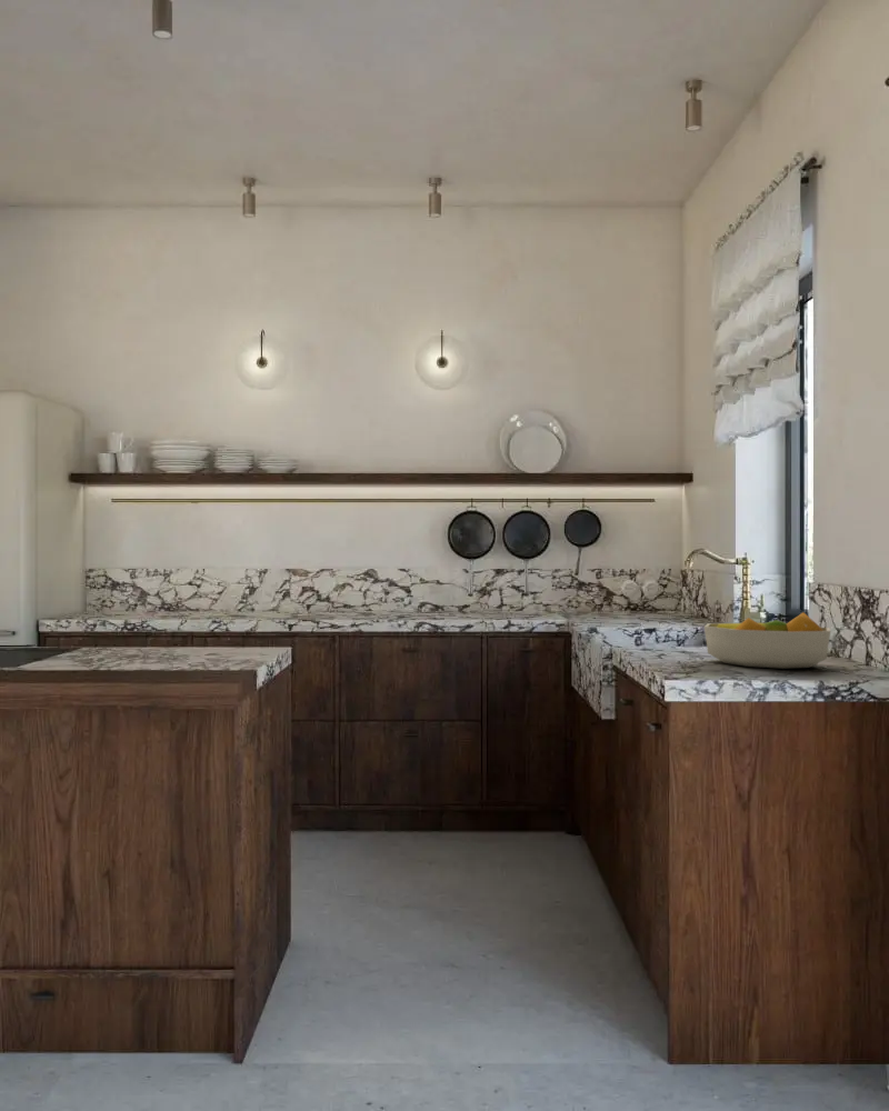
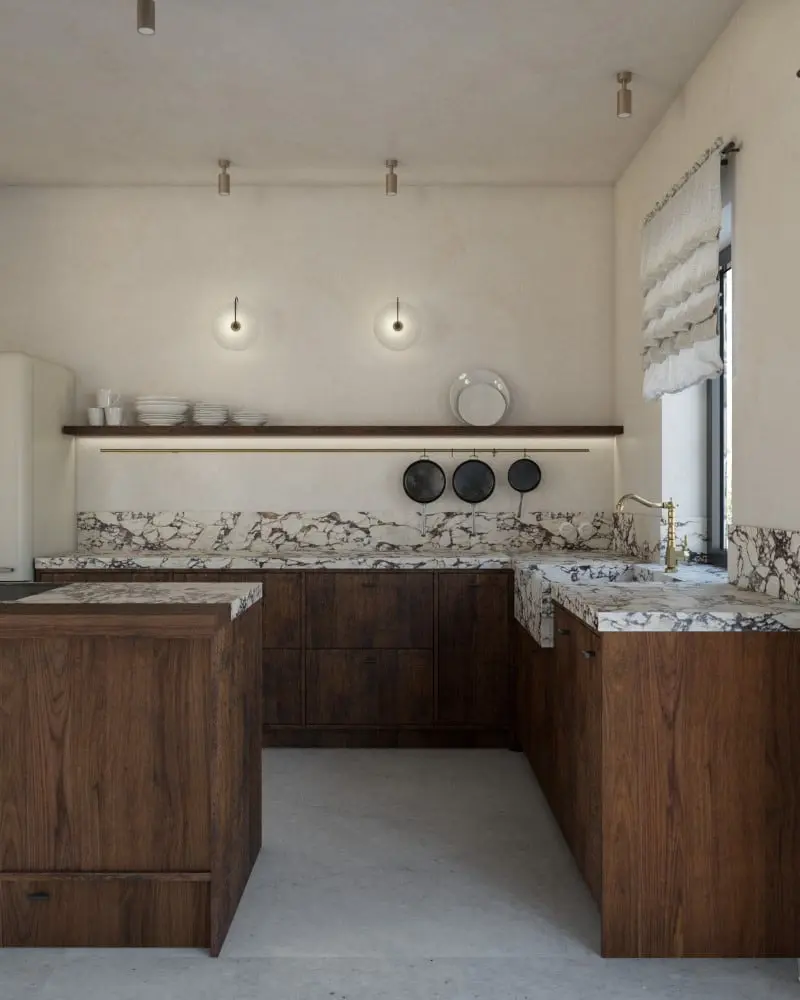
- fruit bowl [703,611,831,670]
